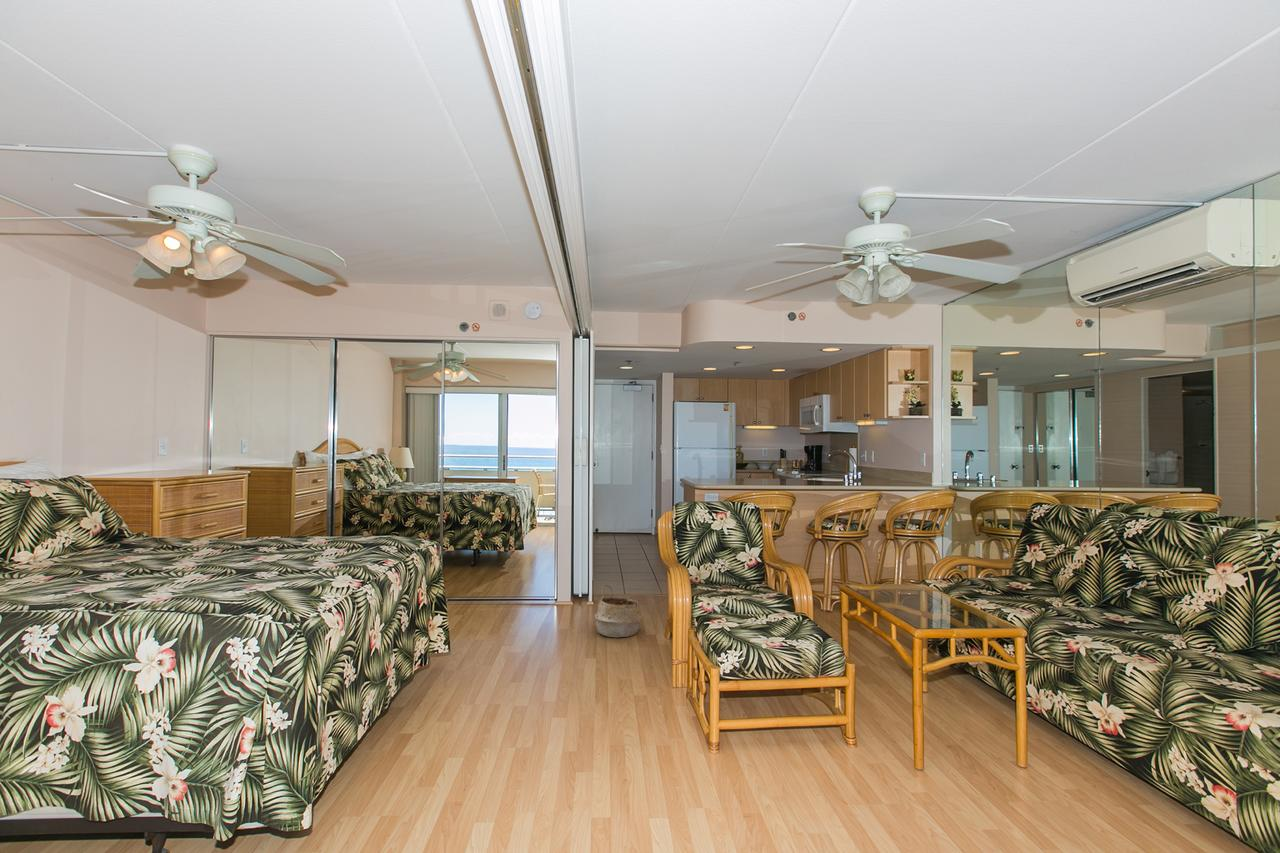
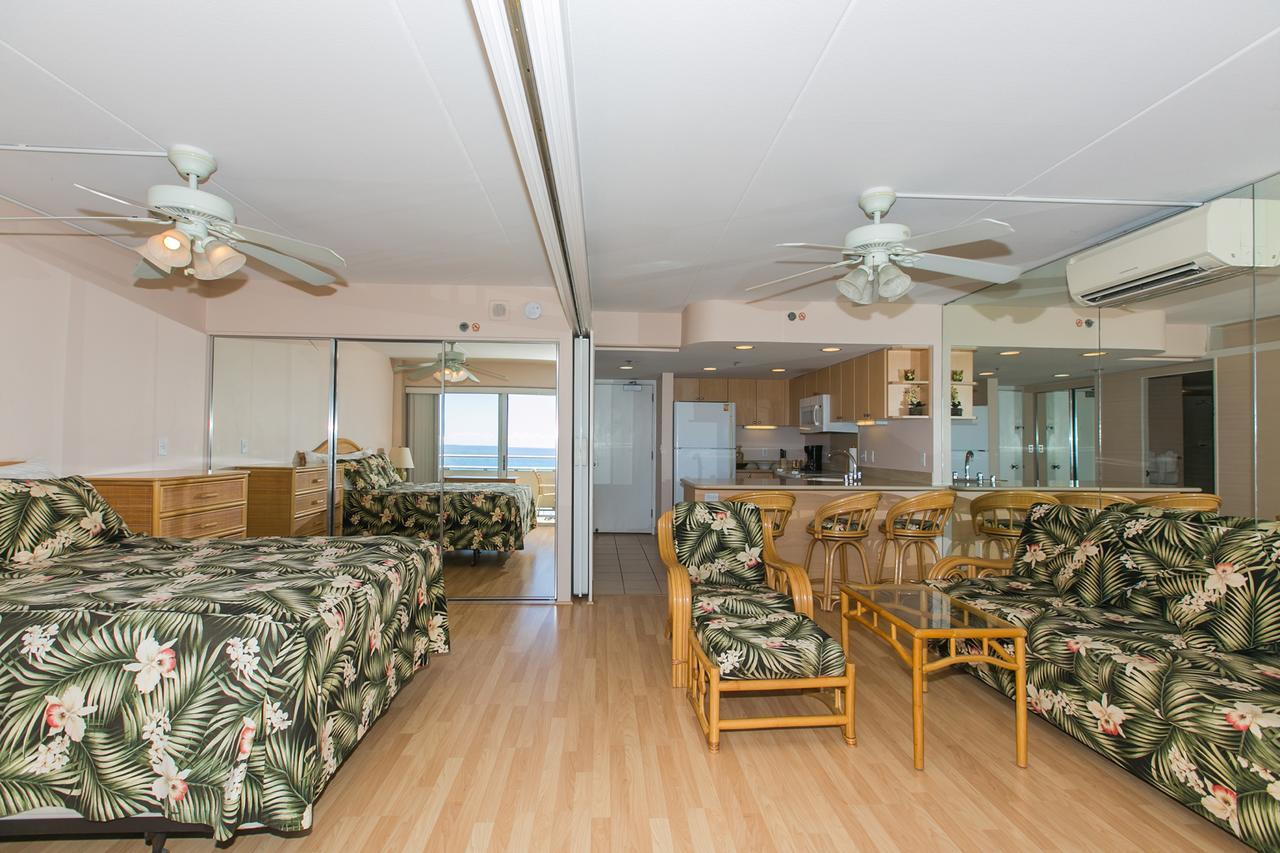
- woven basket [594,584,643,638]
